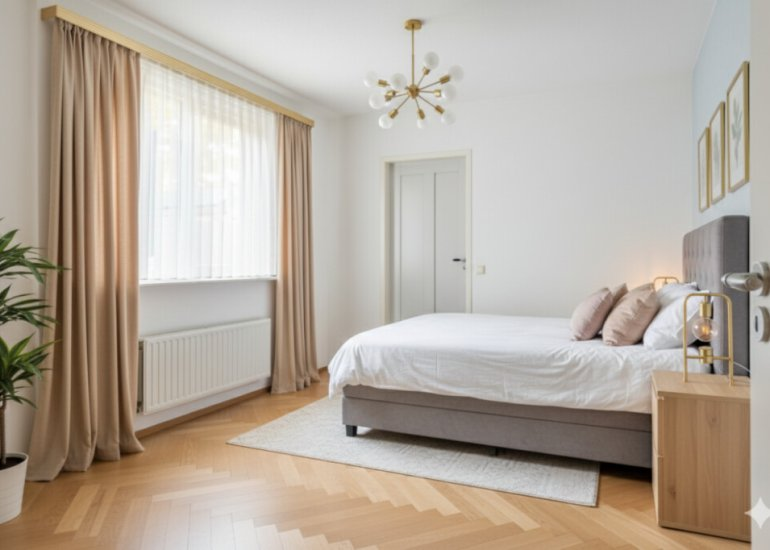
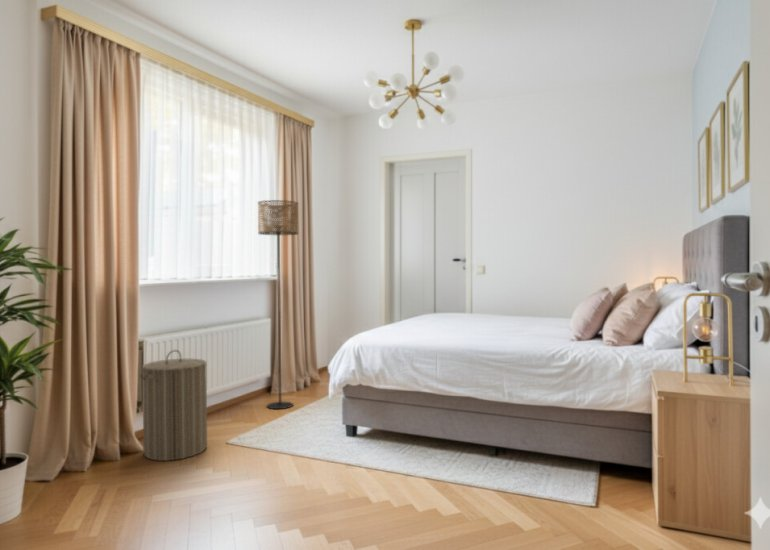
+ floor lamp [257,199,300,410]
+ laundry hamper [139,349,208,462]
